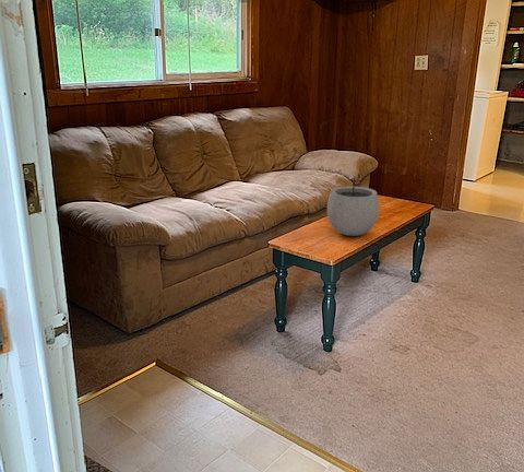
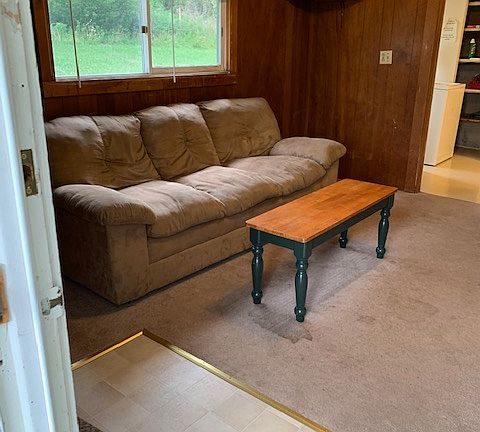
- plant pot [326,173,380,237]
